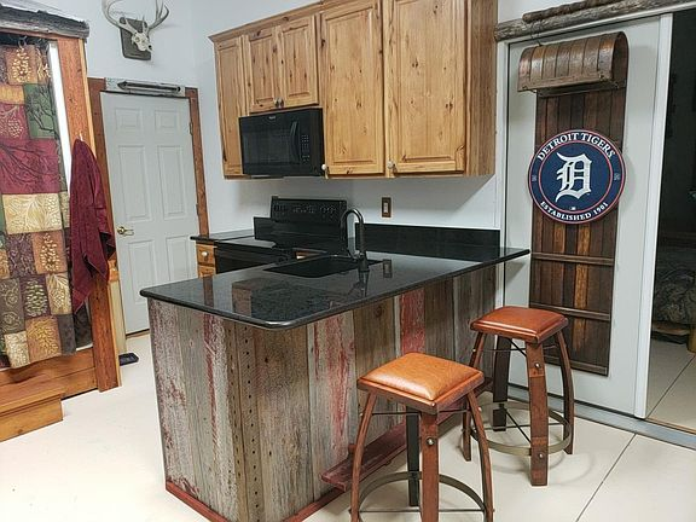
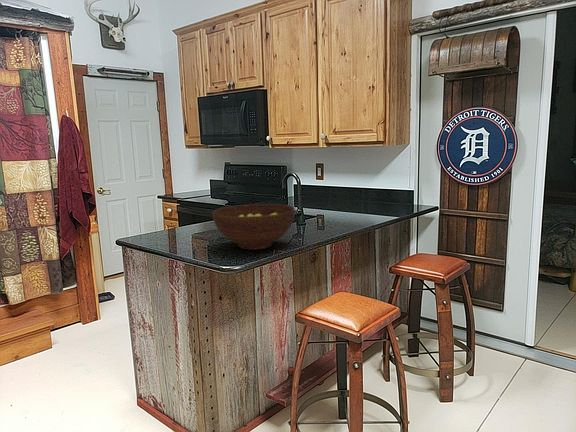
+ fruit bowl [211,203,296,251]
